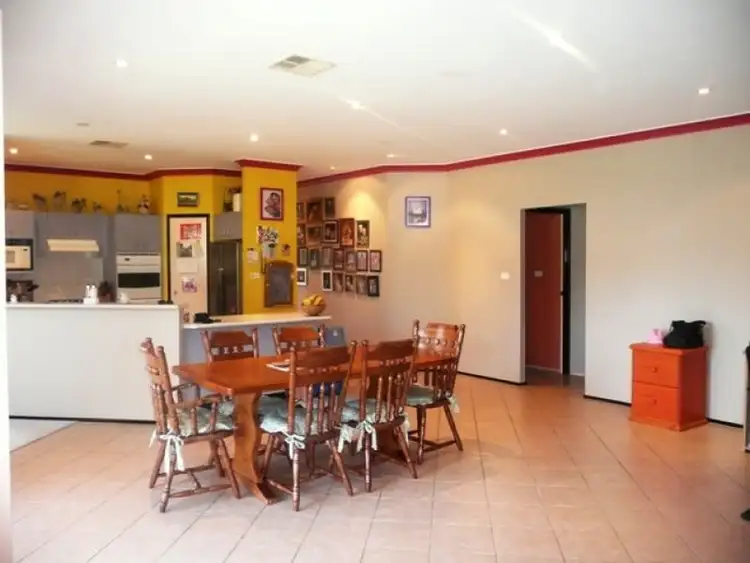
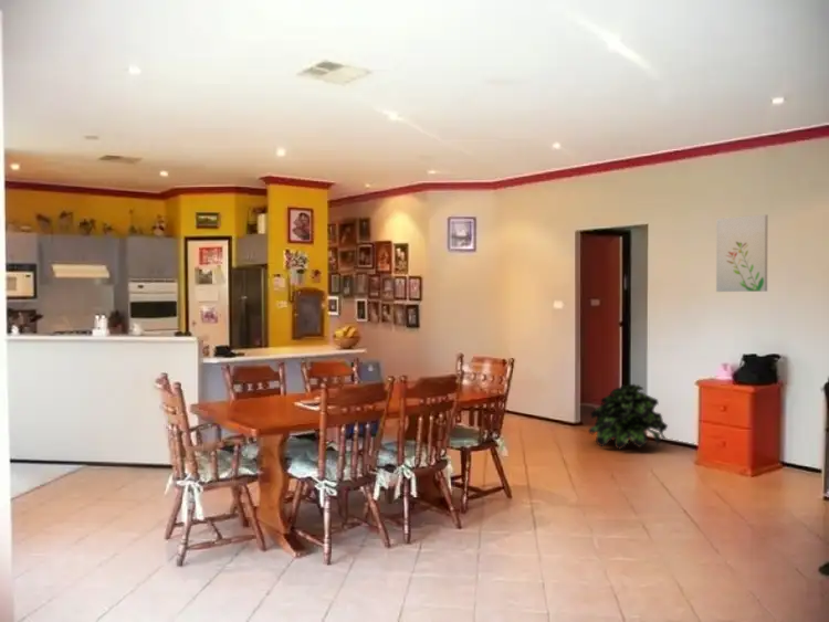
+ wall art [715,213,768,293]
+ potted plant [587,383,669,451]
